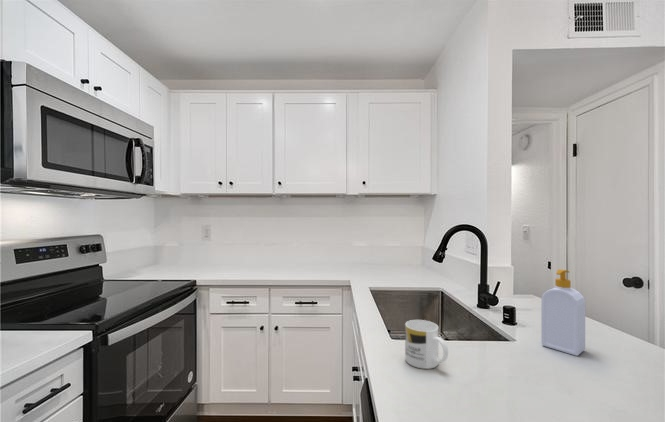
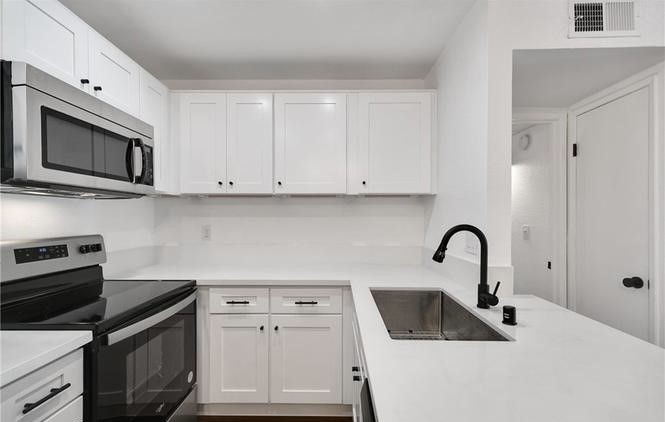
- soap bottle [540,268,586,357]
- mug [404,319,449,370]
